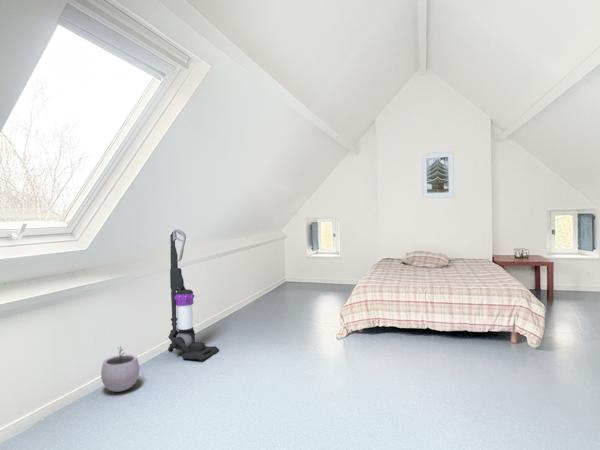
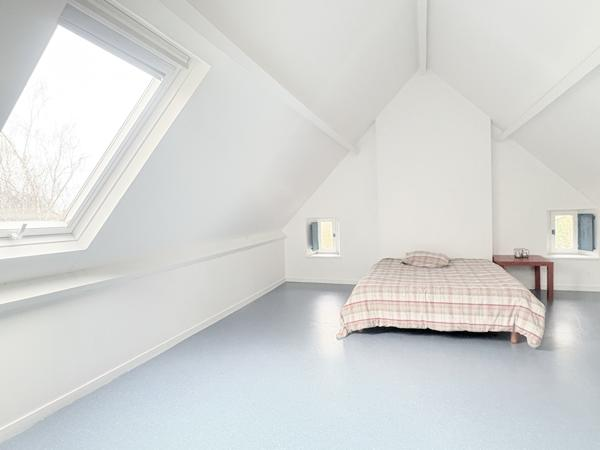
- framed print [420,150,455,200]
- plant pot [100,345,140,393]
- vacuum cleaner [167,228,220,362]
